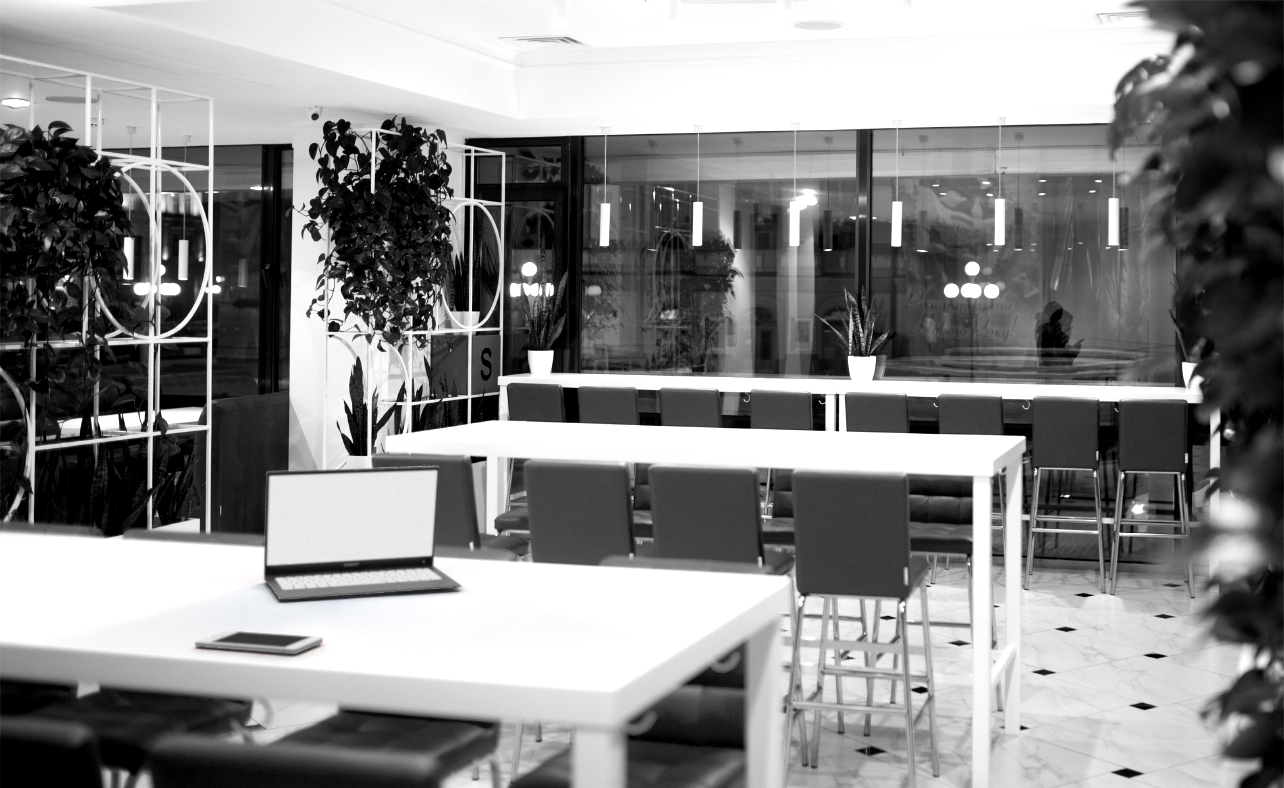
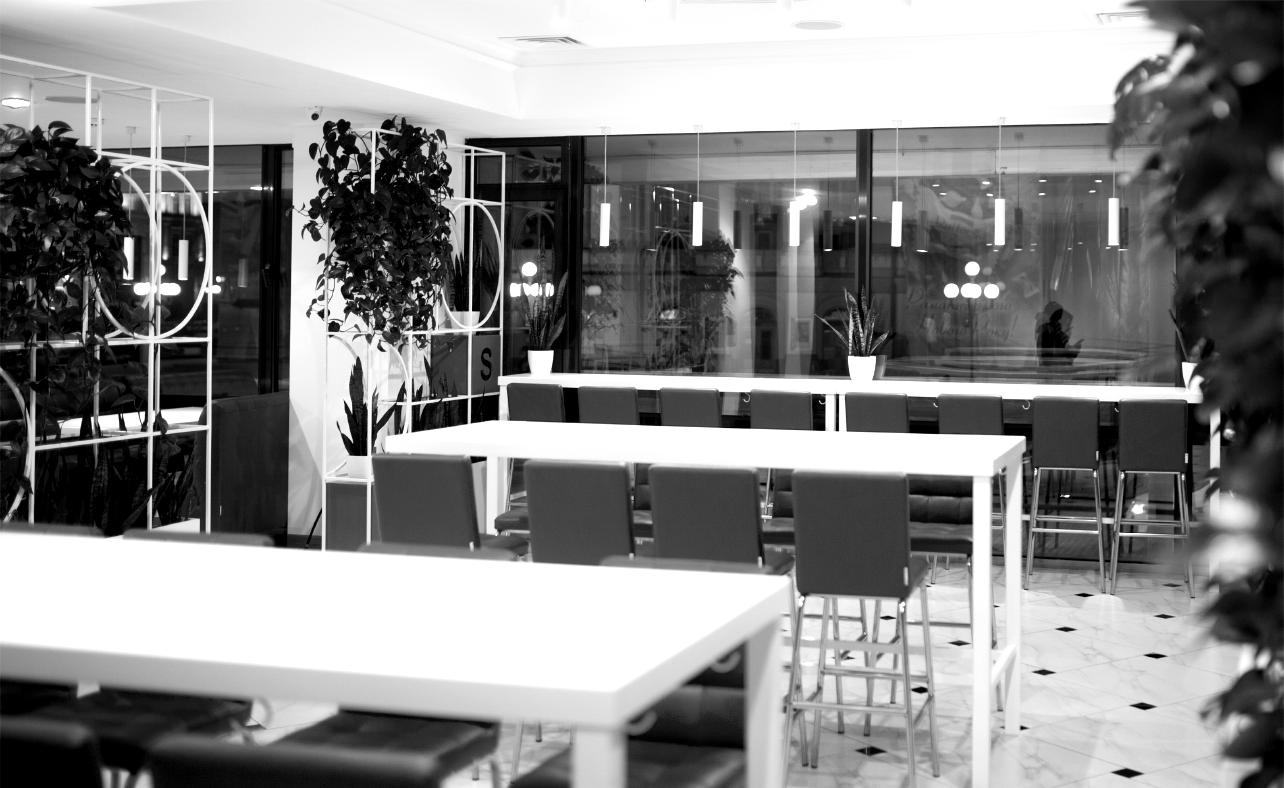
- laptop [263,465,462,601]
- cell phone [194,630,324,655]
